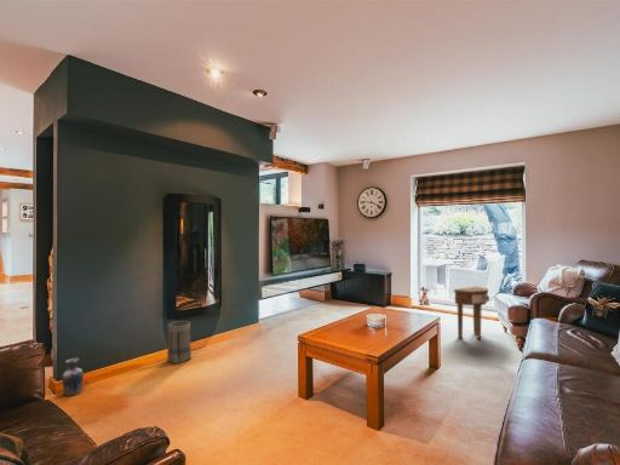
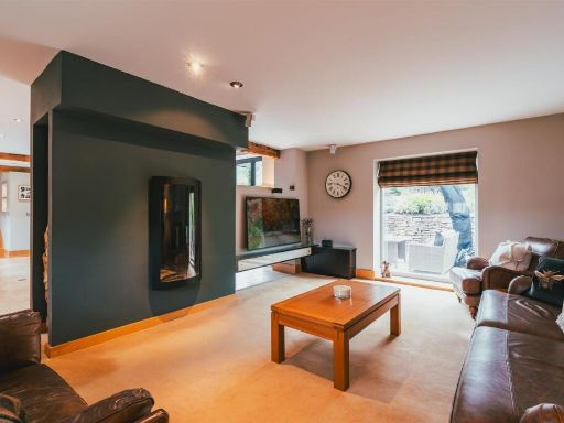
- side table [453,286,490,340]
- basket [166,320,193,366]
- ceramic jug [61,357,85,397]
